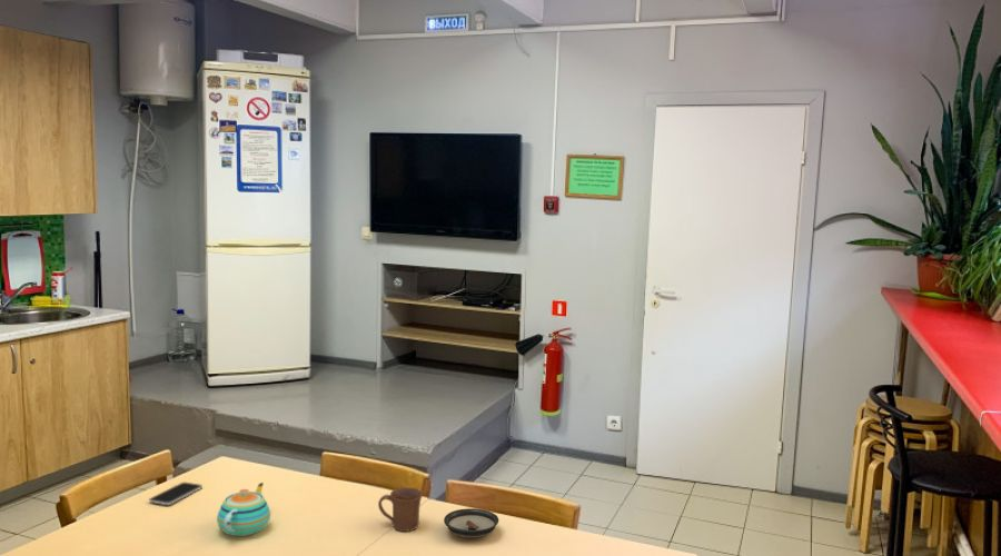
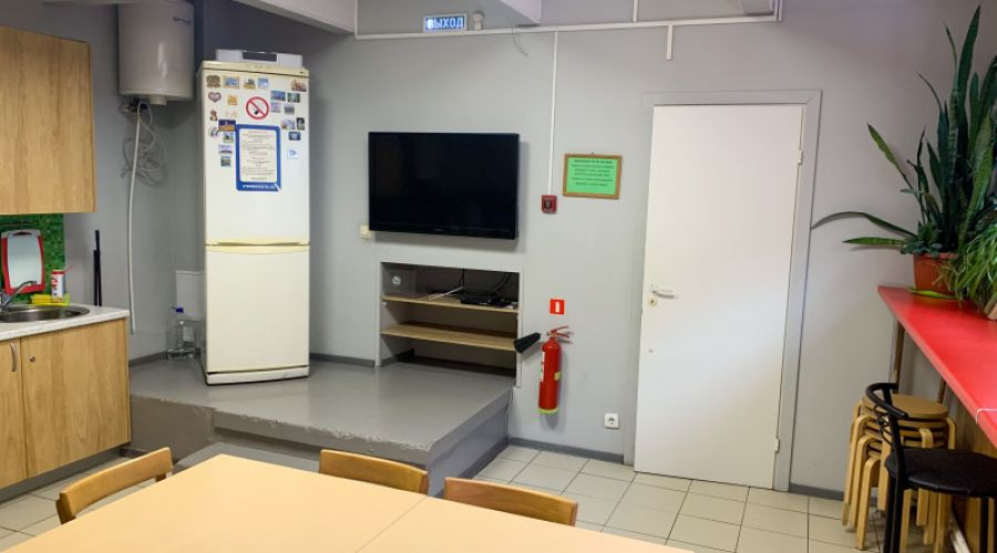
- teapot [216,481,272,537]
- smartphone [148,481,204,506]
- mug [377,486,424,533]
- saucer [443,507,499,539]
